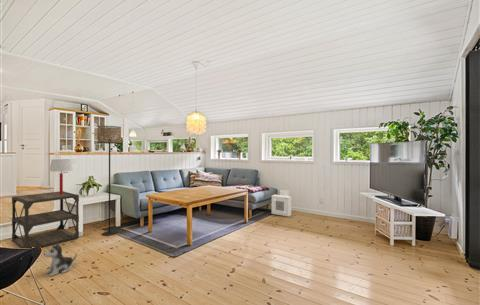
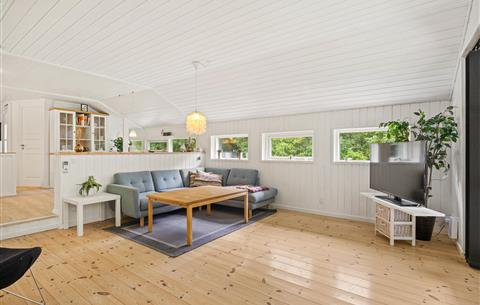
- side table [11,190,80,249]
- floor lamp [97,125,122,237]
- table lamp [48,158,74,195]
- plush toy [43,243,78,277]
- air purifier [271,189,292,217]
